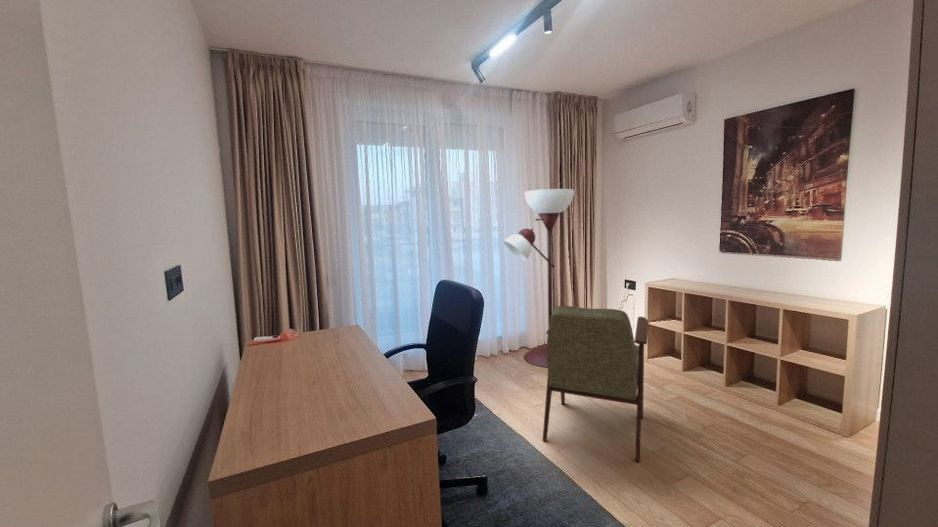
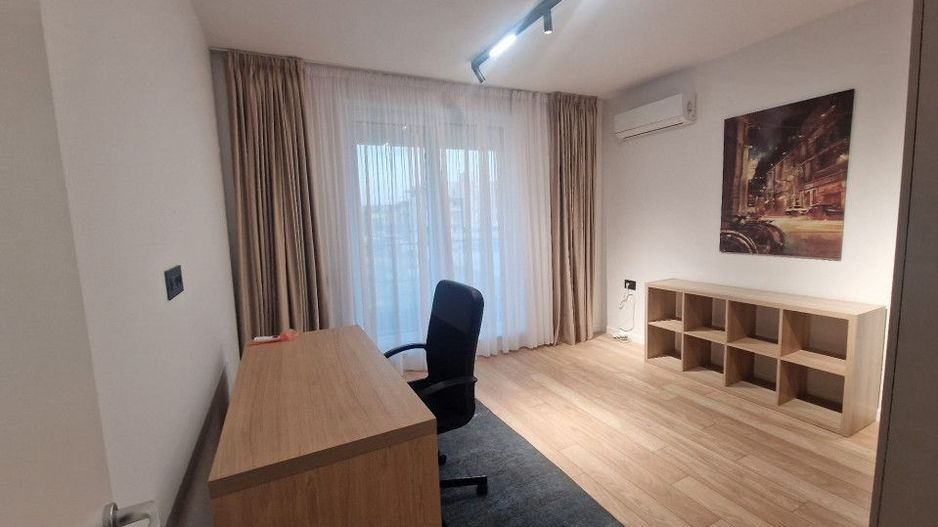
- floor lamp [503,188,575,368]
- armchair [542,305,649,463]
